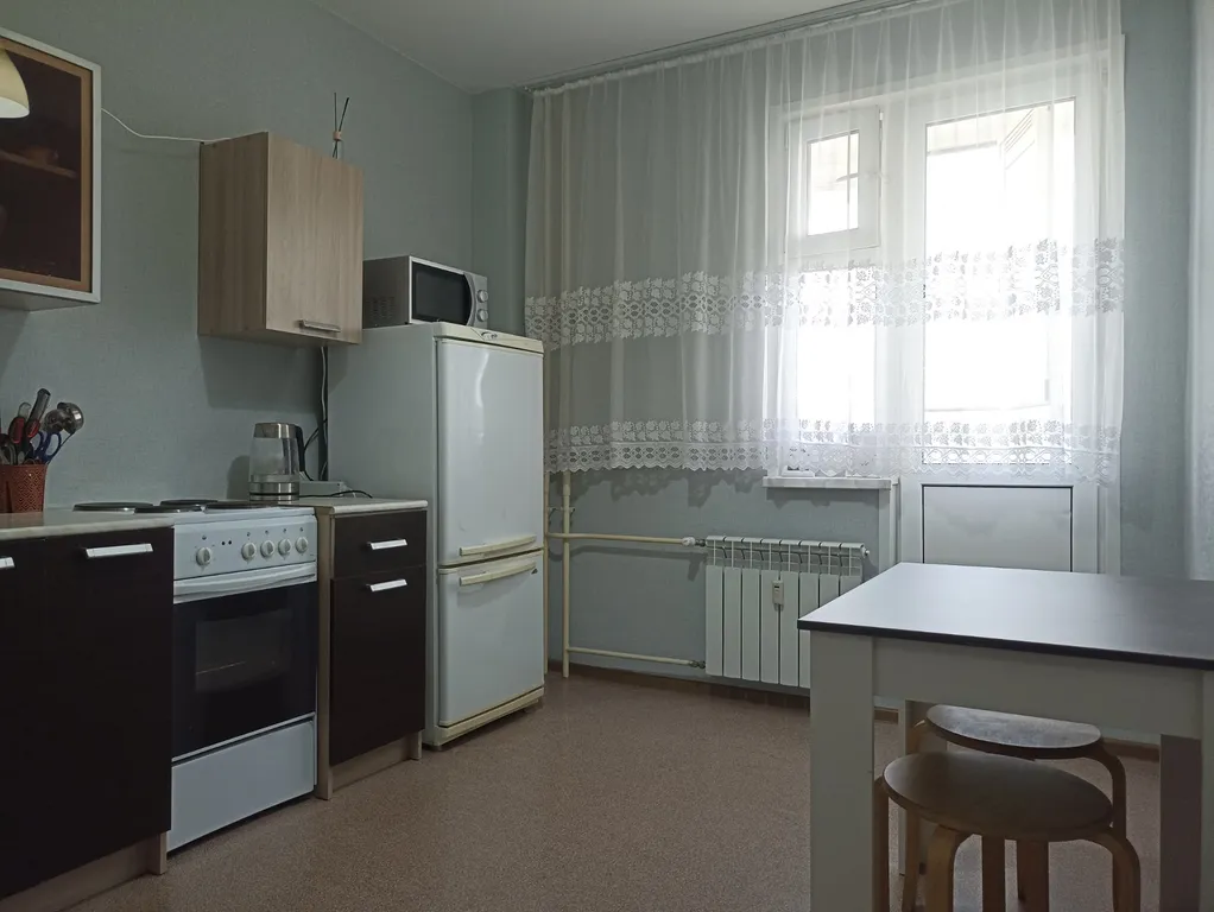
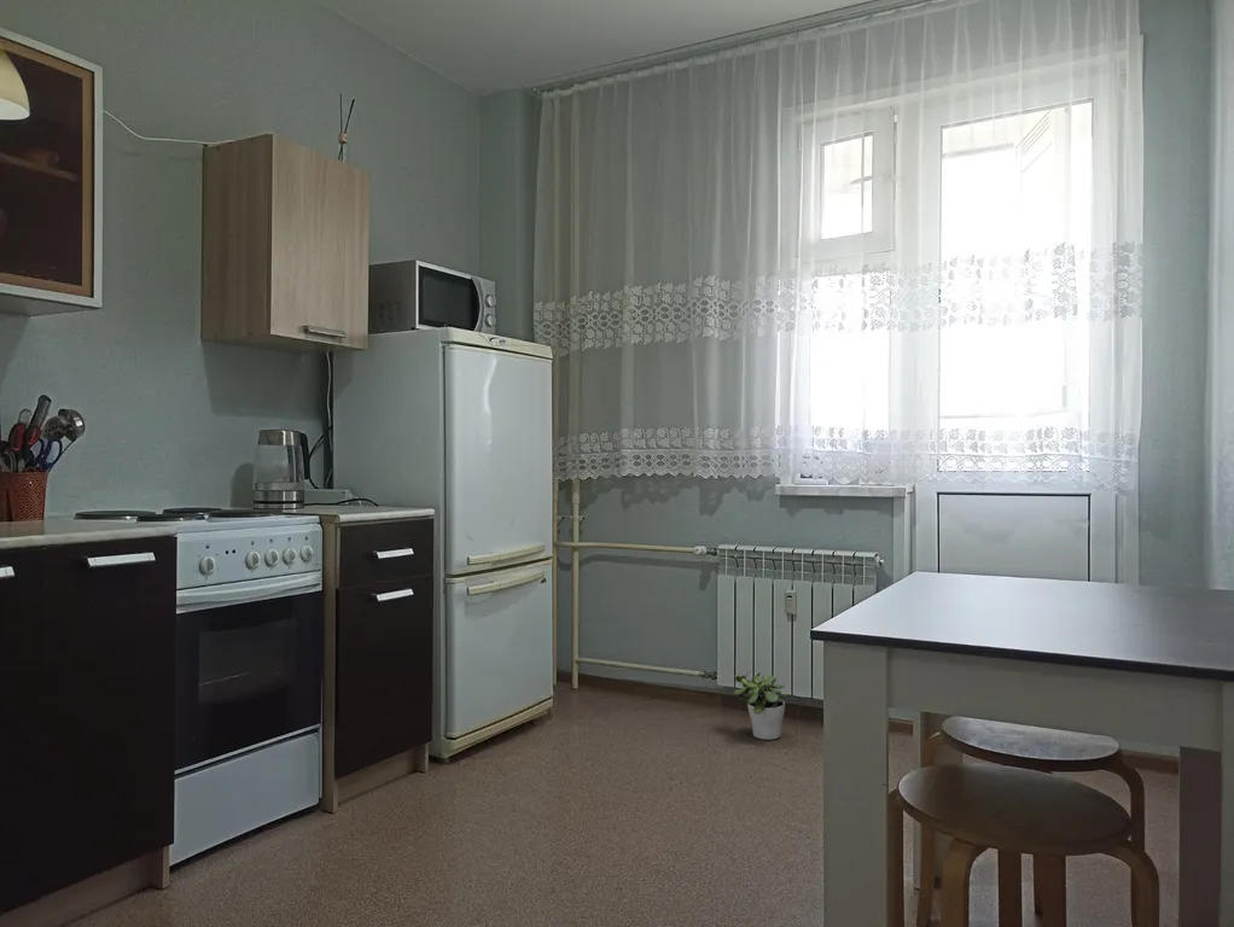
+ potted plant [732,669,790,741]
